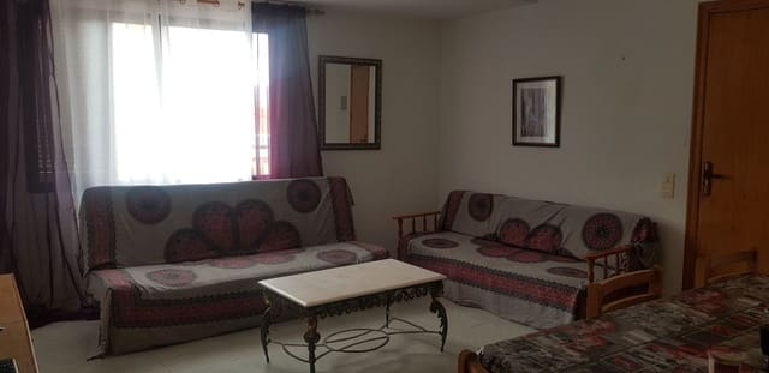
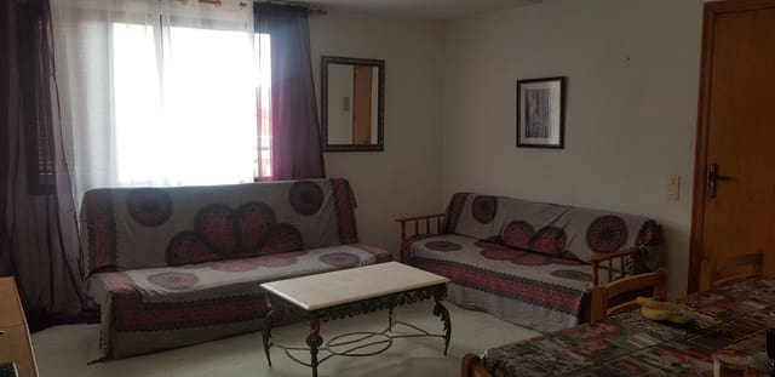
+ banana [635,296,699,325]
